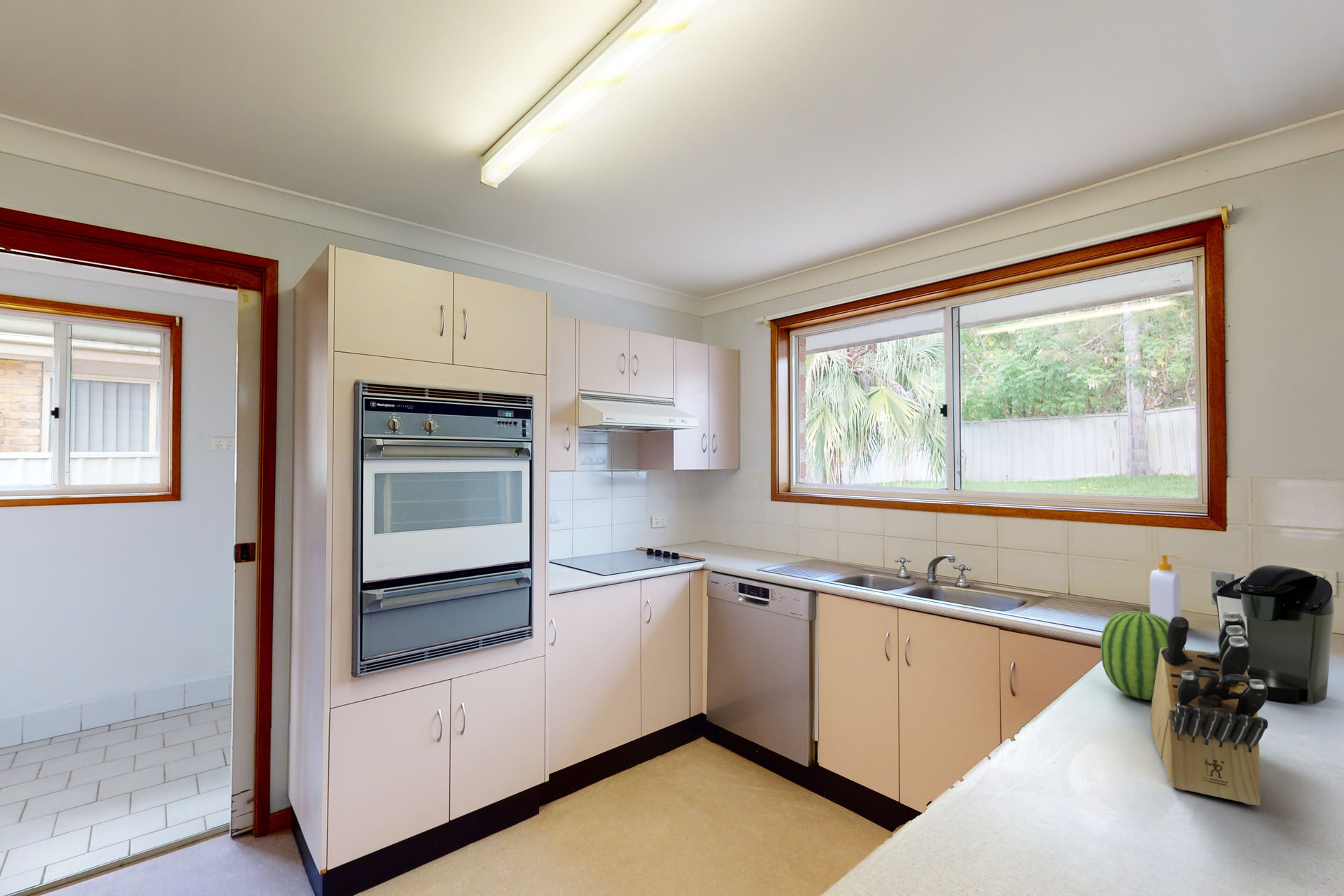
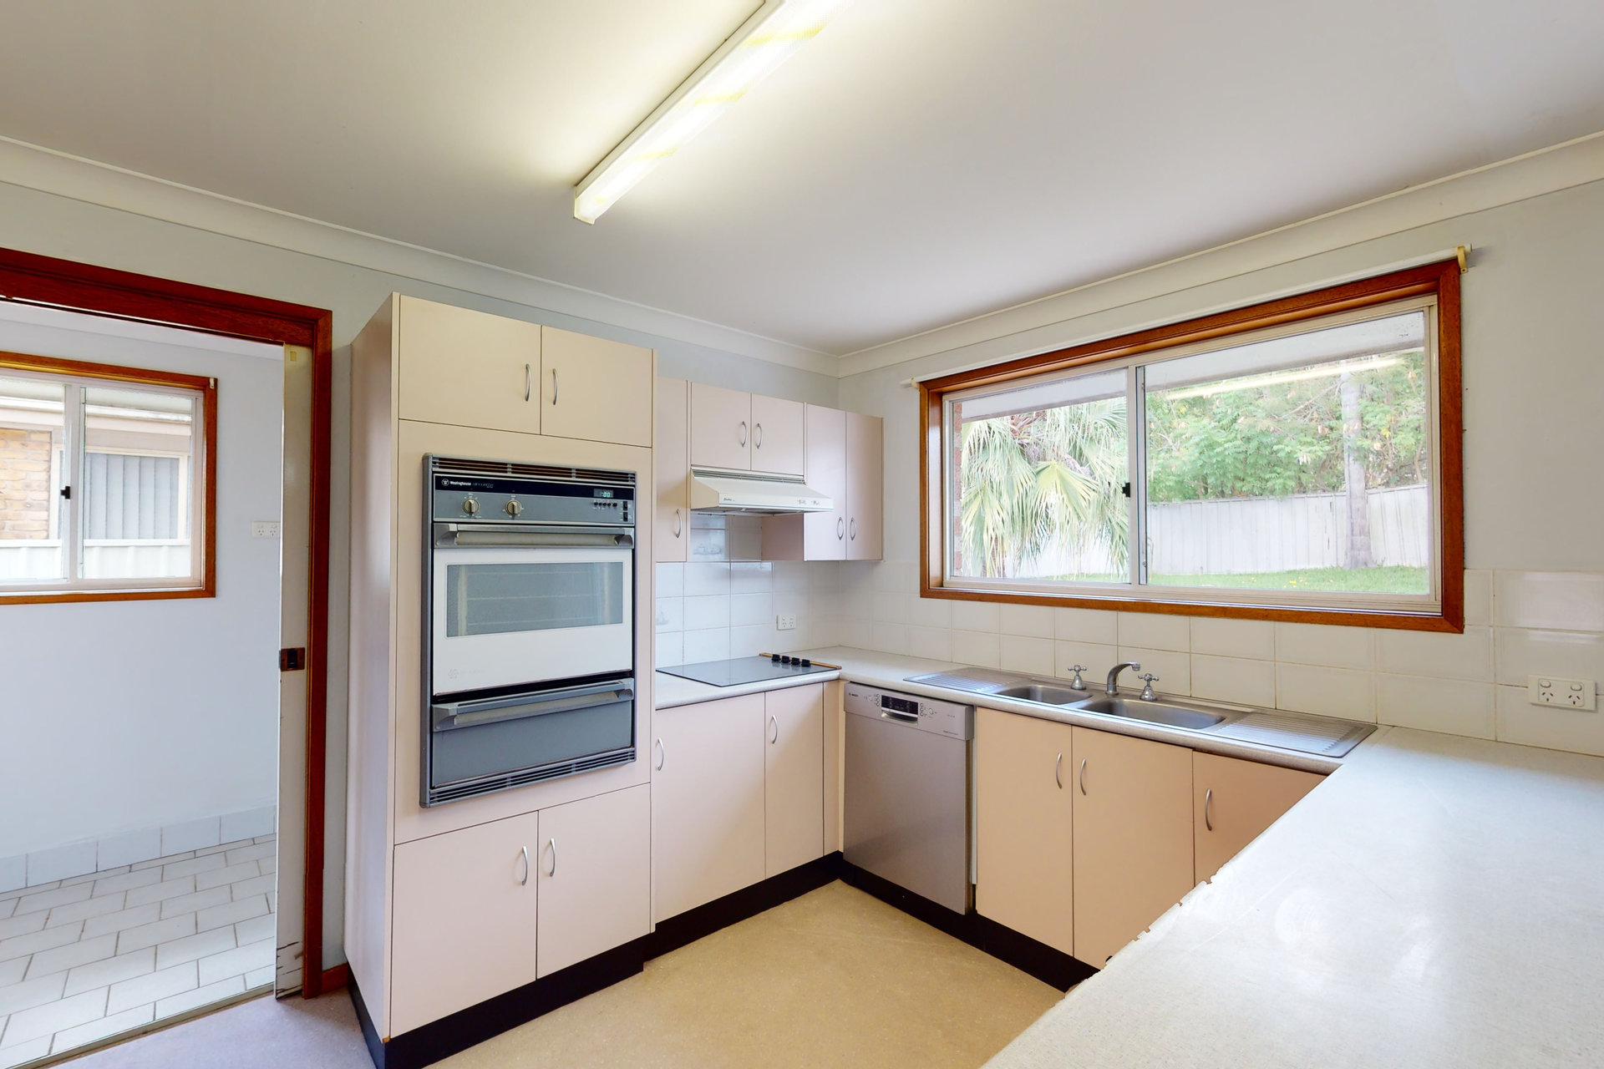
- knife block [1149,612,1268,806]
- fruit [1100,608,1186,701]
- coffee maker [1210,564,1335,705]
- soap bottle [1149,554,1182,622]
